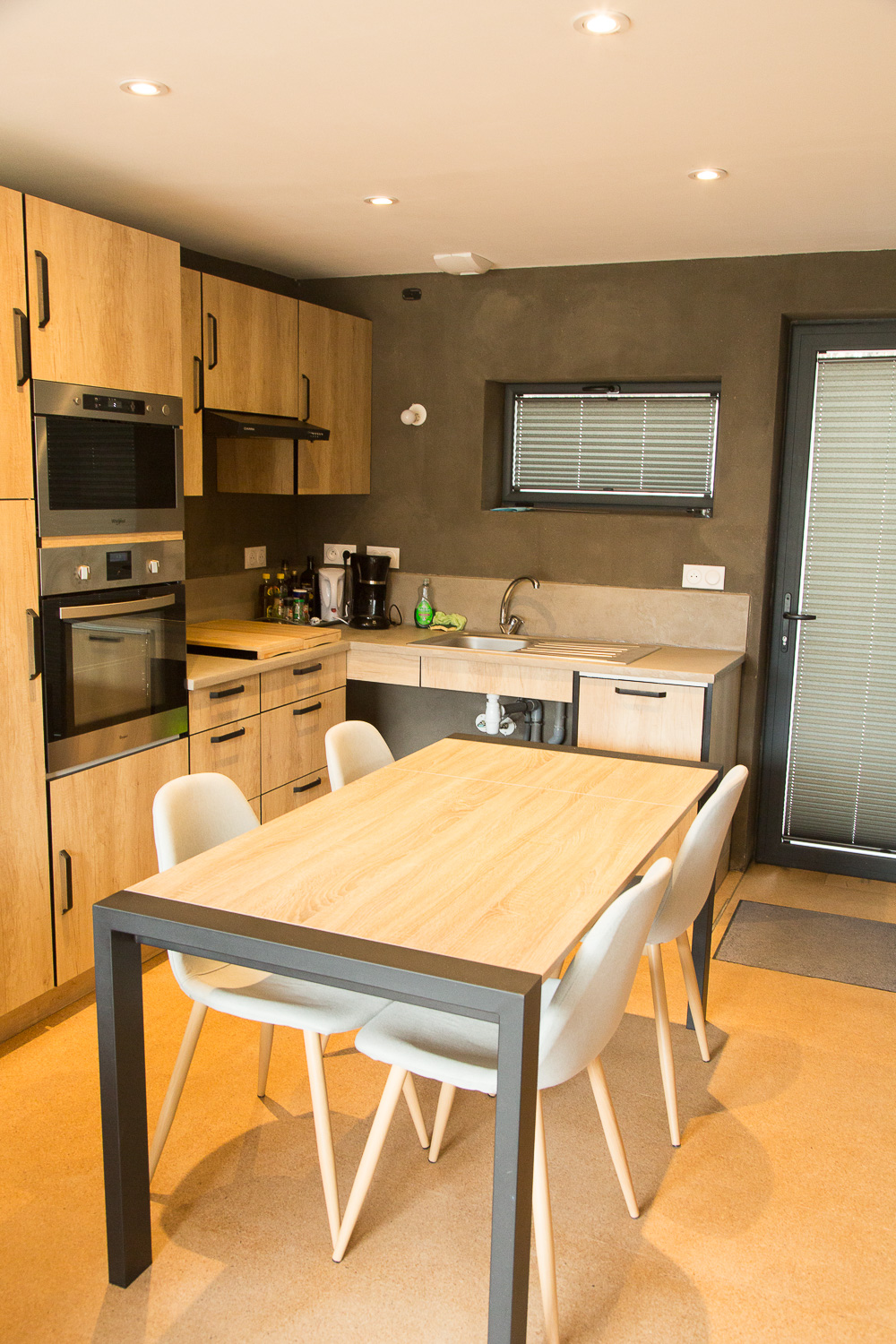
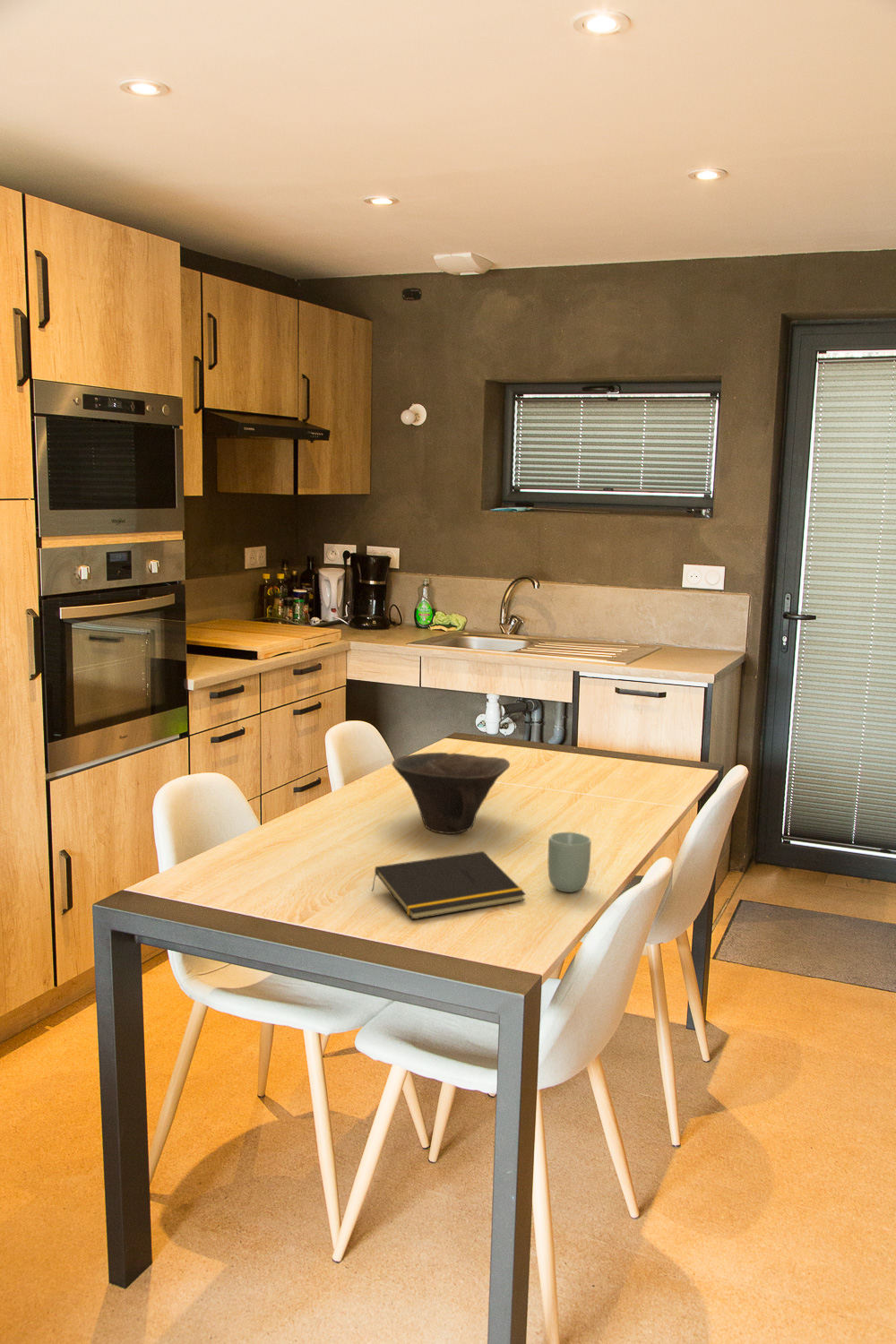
+ notepad [371,850,527,920]
+ cup [547,831,592,893]
+ bowl [392,752,511,835]
